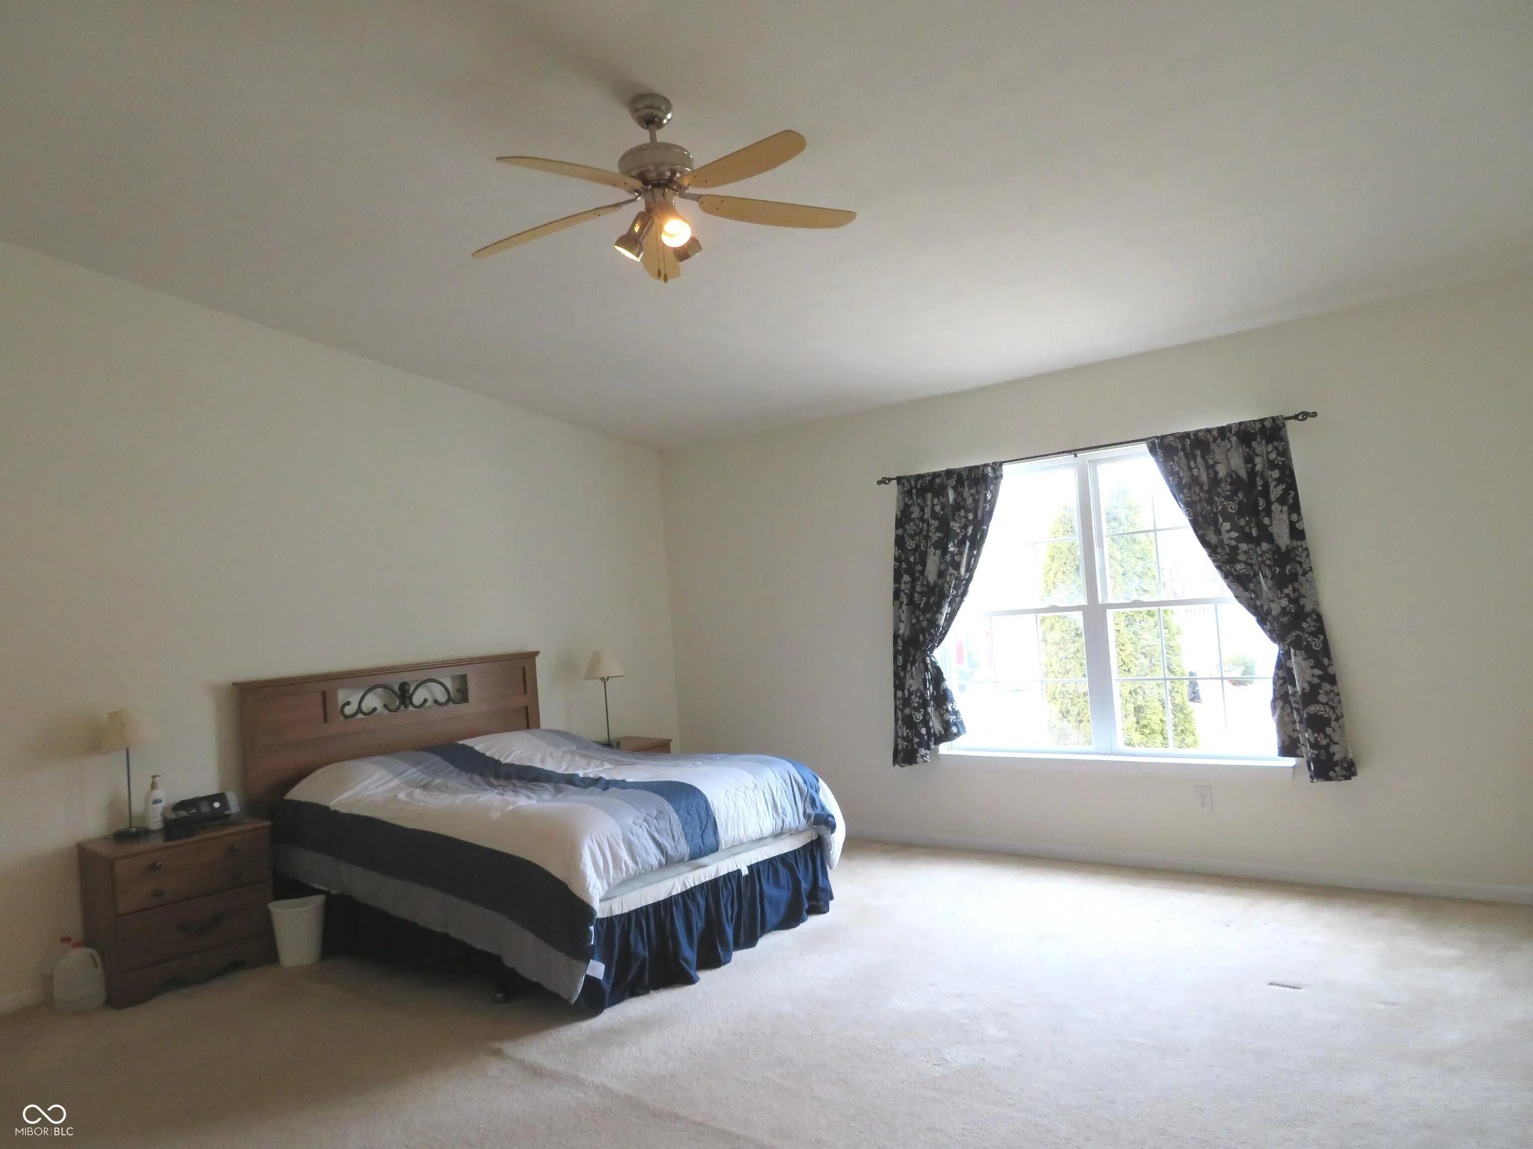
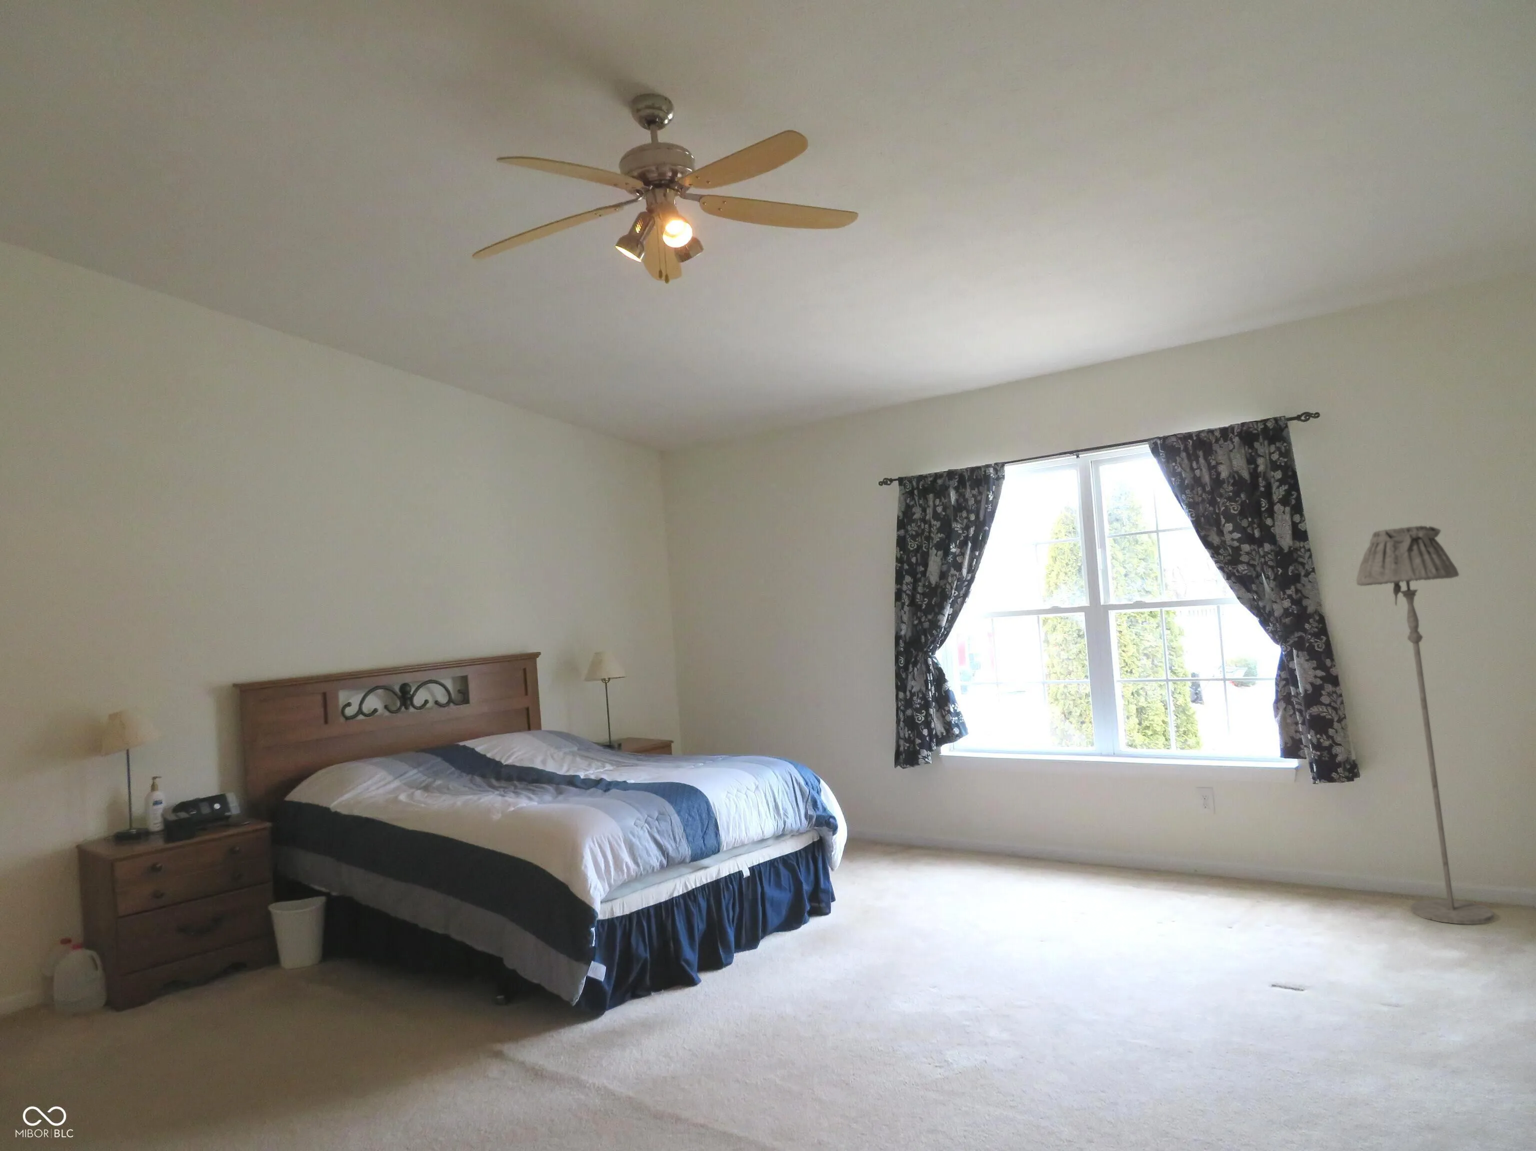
+ floor lamp [1356,525,1495,925]
